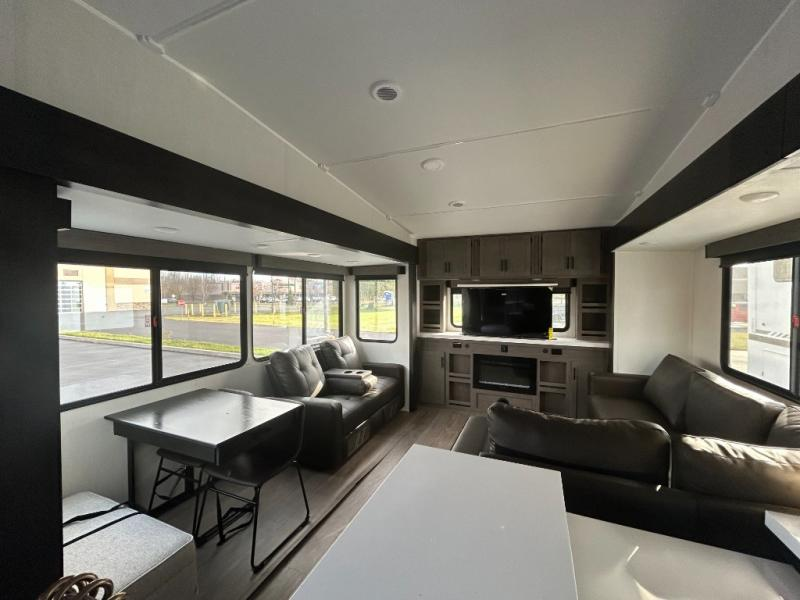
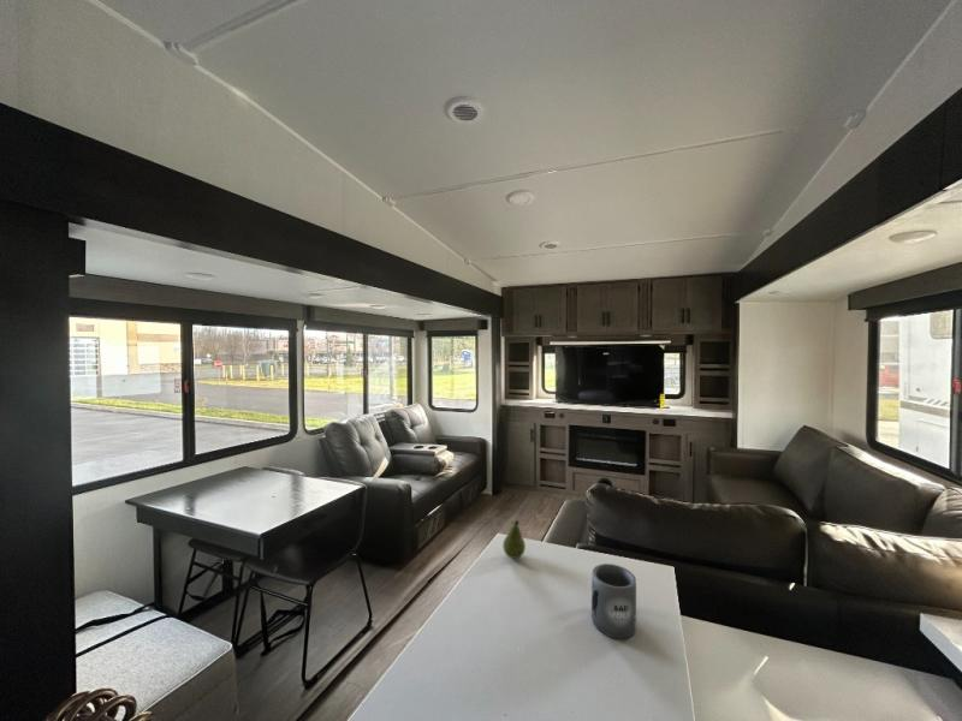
+ fruit [501,519,527,560]
+ mug [590,562,637,639]
